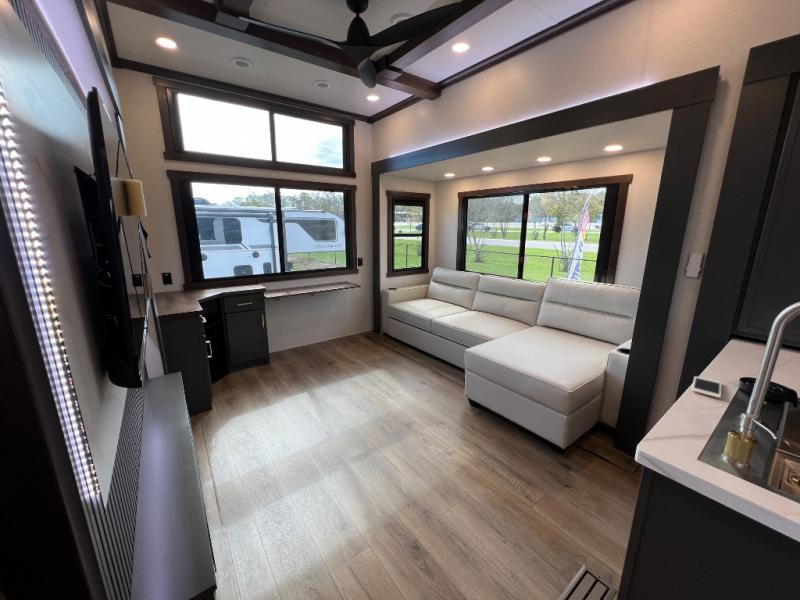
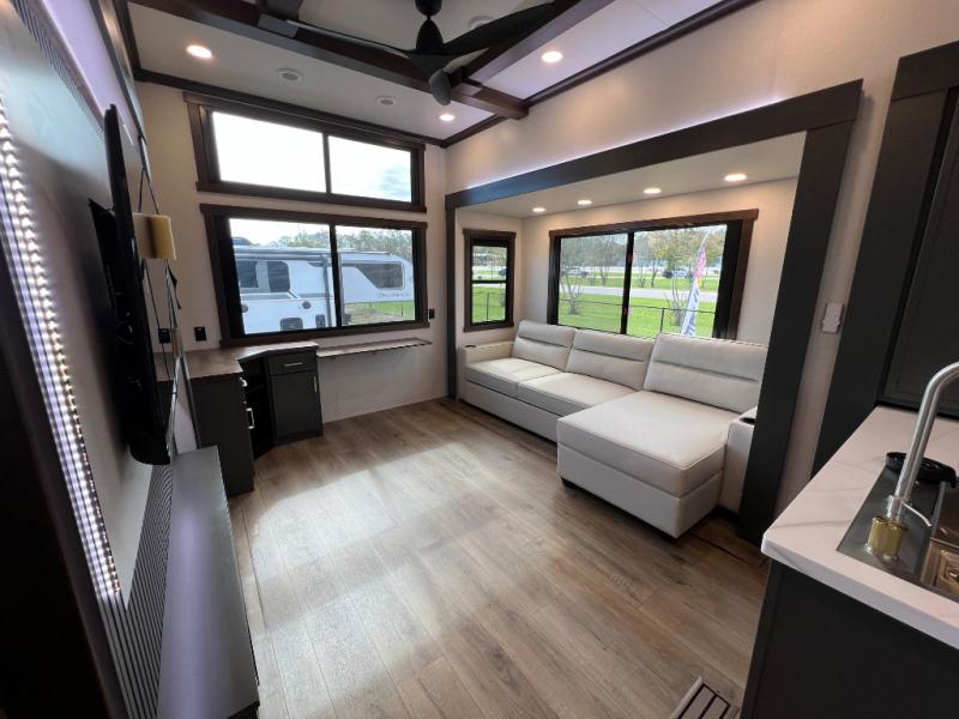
- cell phone [691,375,722,399]
